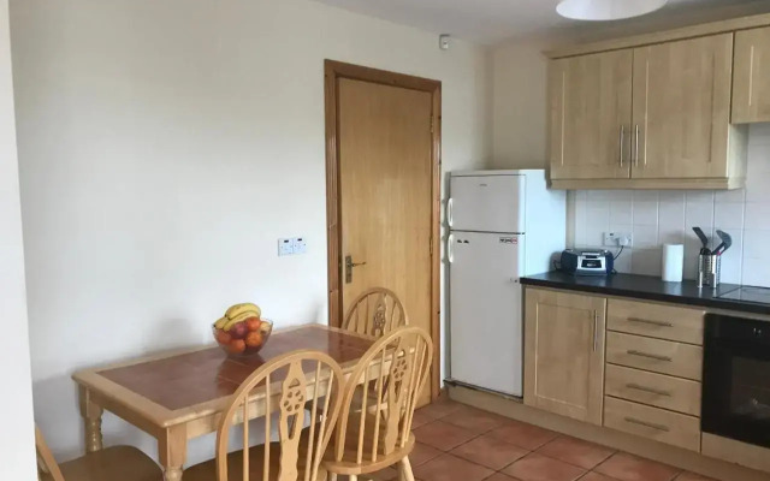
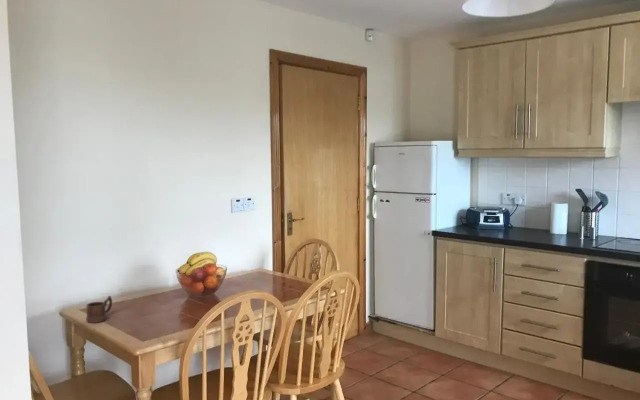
+ mug [85,295,113,324]
